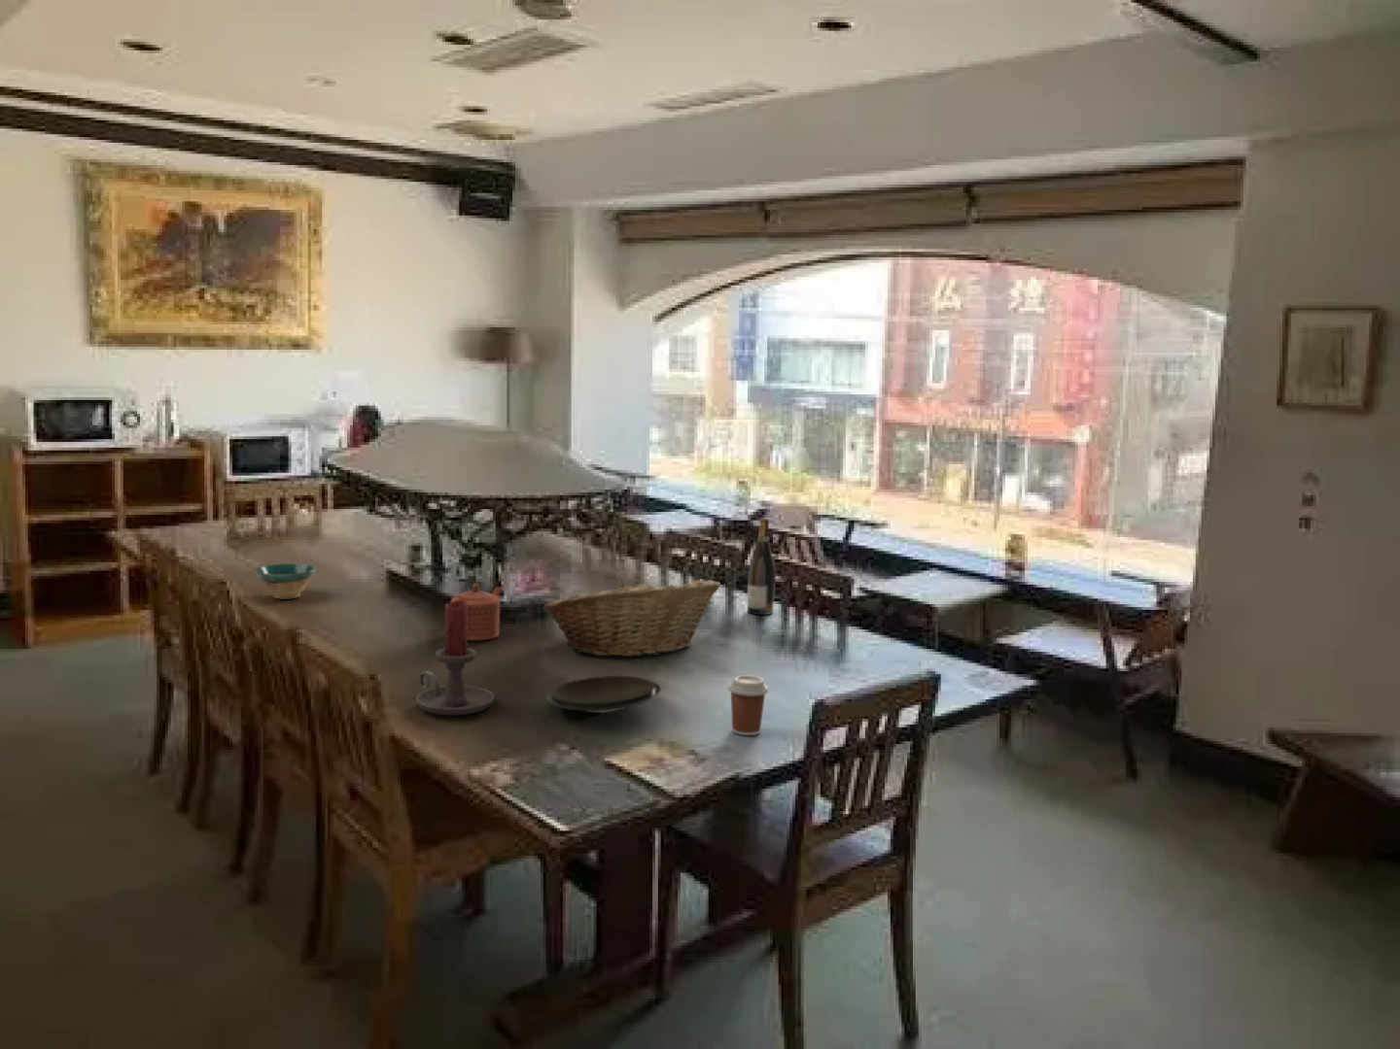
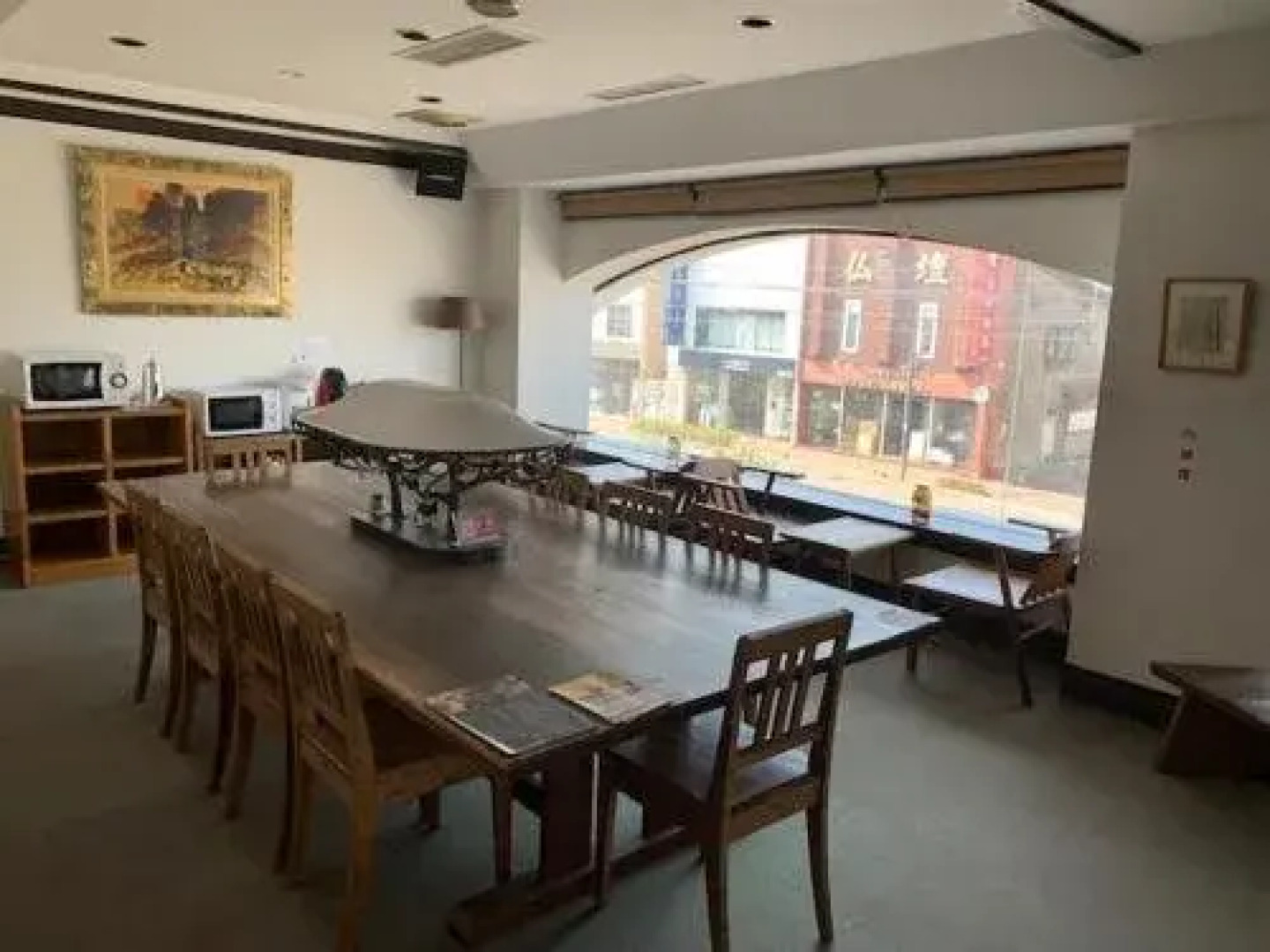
- candle holder [416,601,495,716]
- bowl [254,562,317,599]
- fruit basket [542,577,721,658]
- coffee cup [728,674,769,736]
- teapot [449,583,502,641]
- plate [546,675,663,713]
- wine bottle [746,517,776,616]
